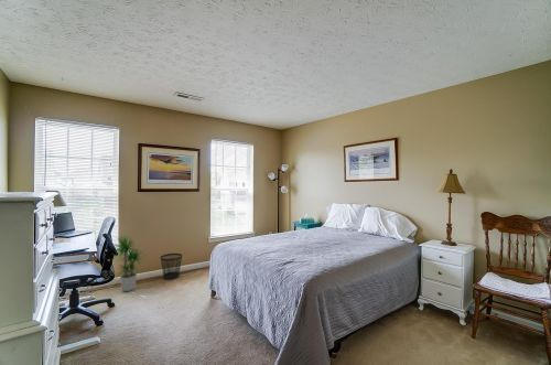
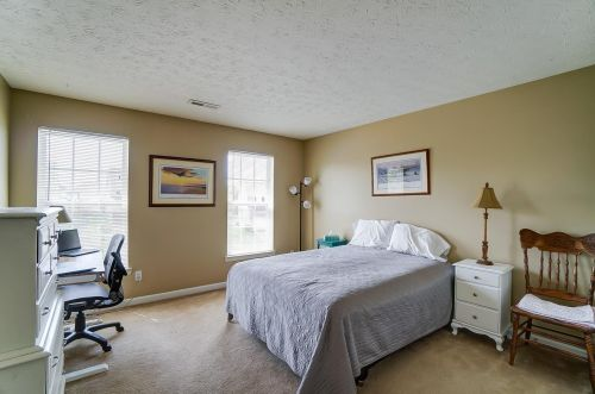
- potted plant [112,233,148,292]
- wastebasket [160,253,183,280]
